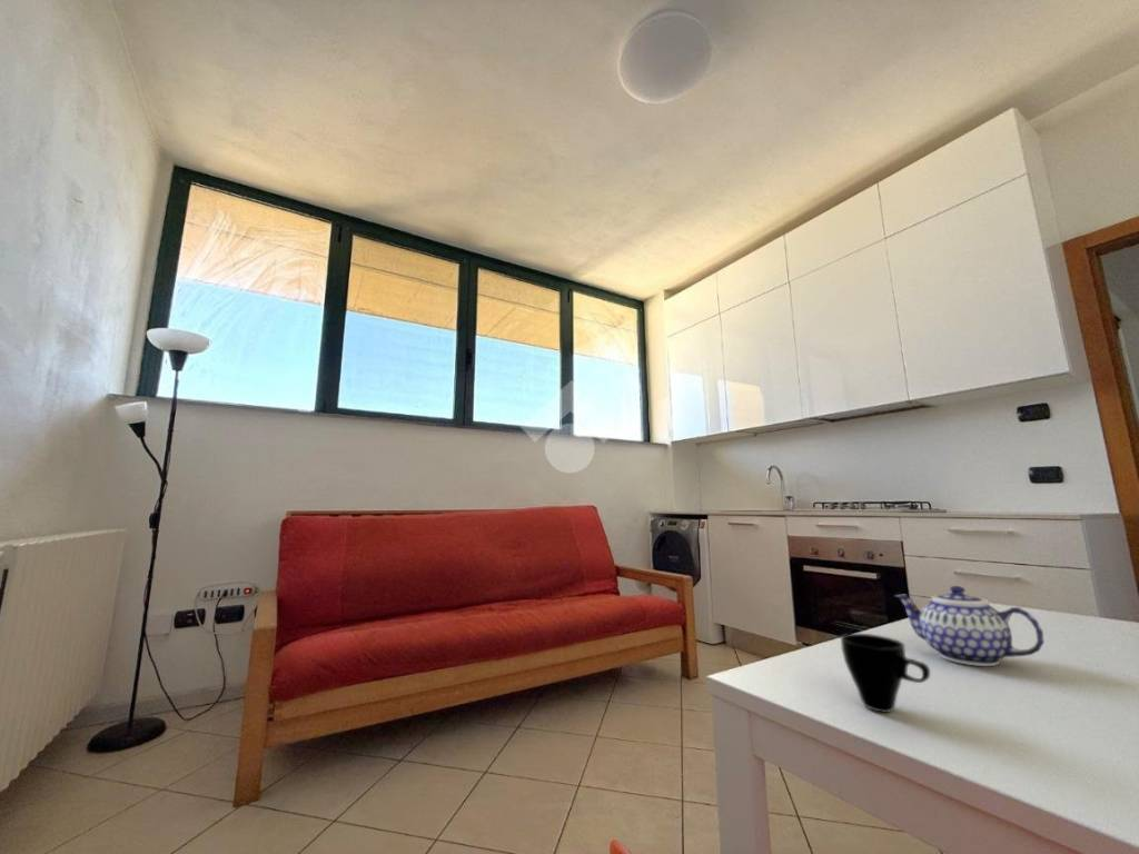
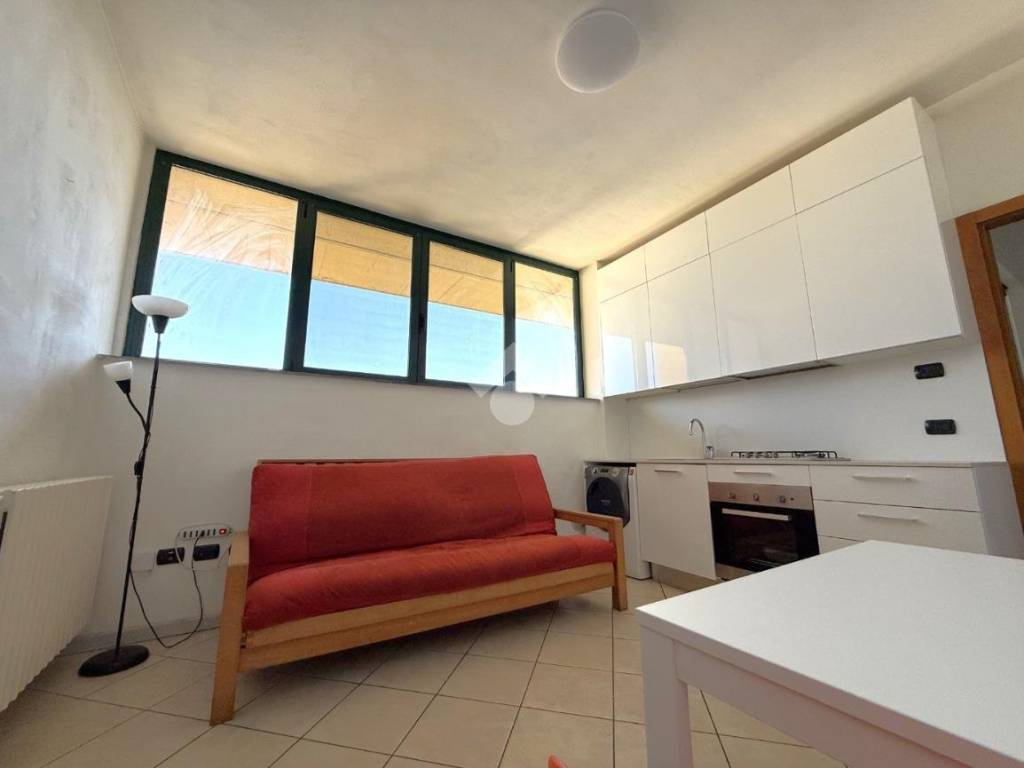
- cup [840,633,931,714]
- teapot [893,585,1046,667]
